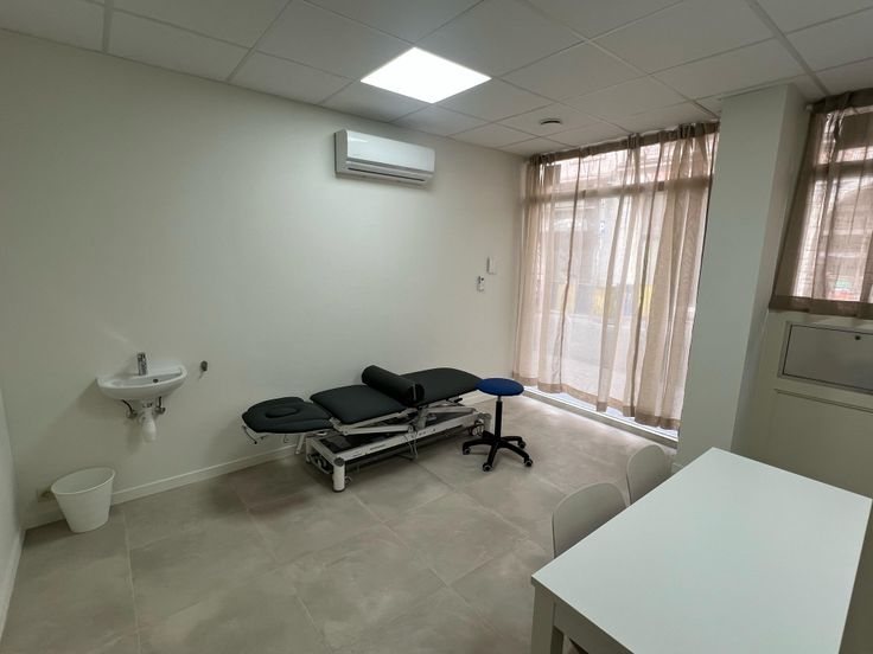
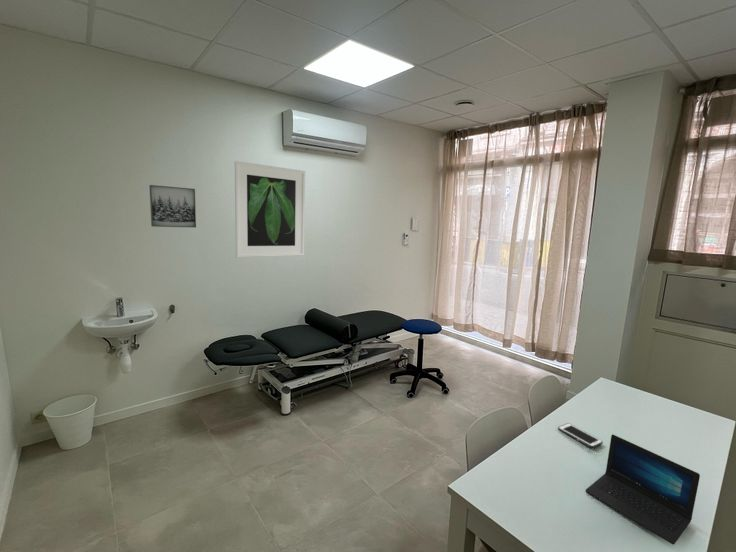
+ laptop [585,433,701,545]
+ cell phone [557,422,604,449]
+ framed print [234,160,306,258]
+ wall art [148,184,197,229]
